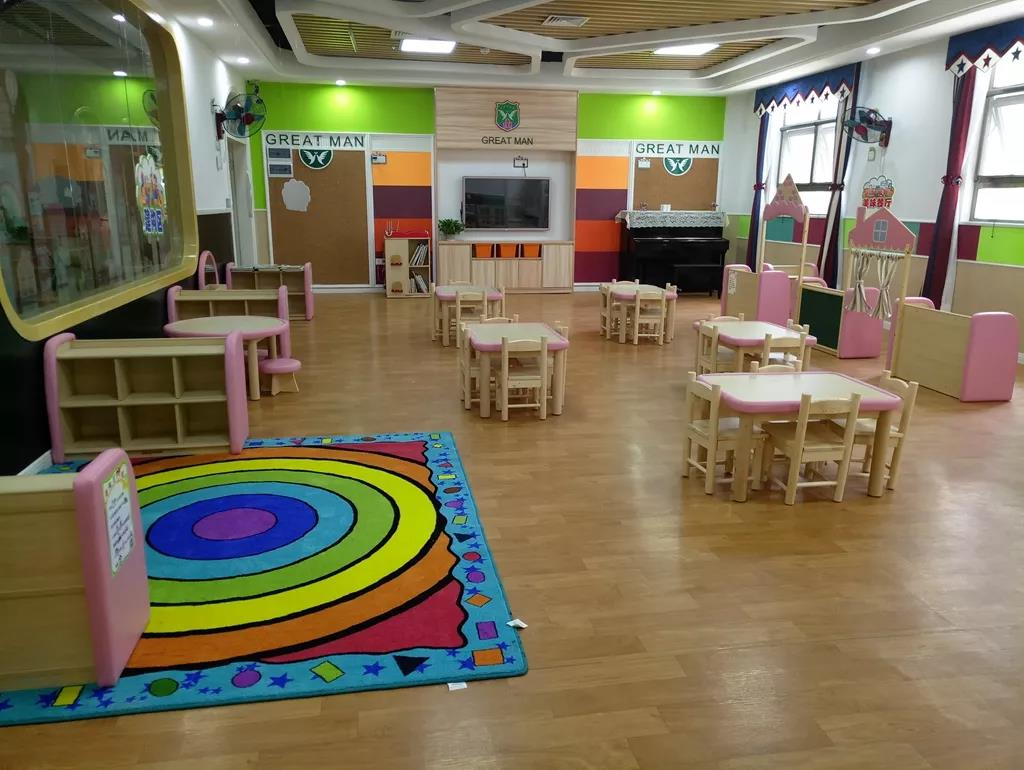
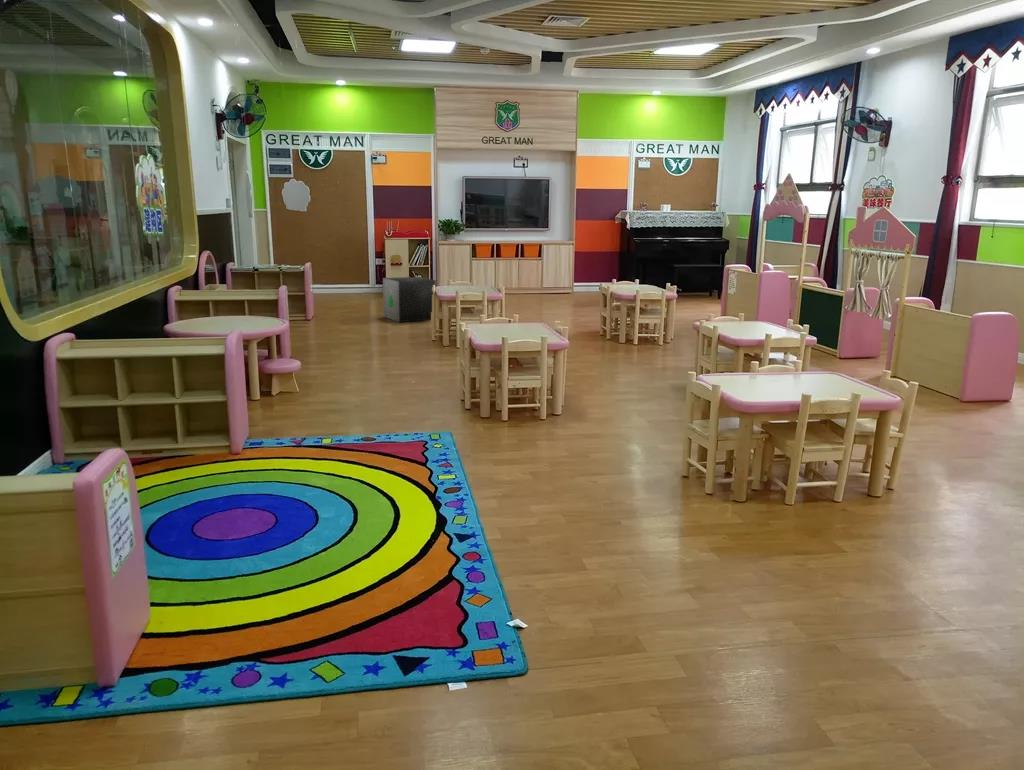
+ storage bin [382,276,437,323]
